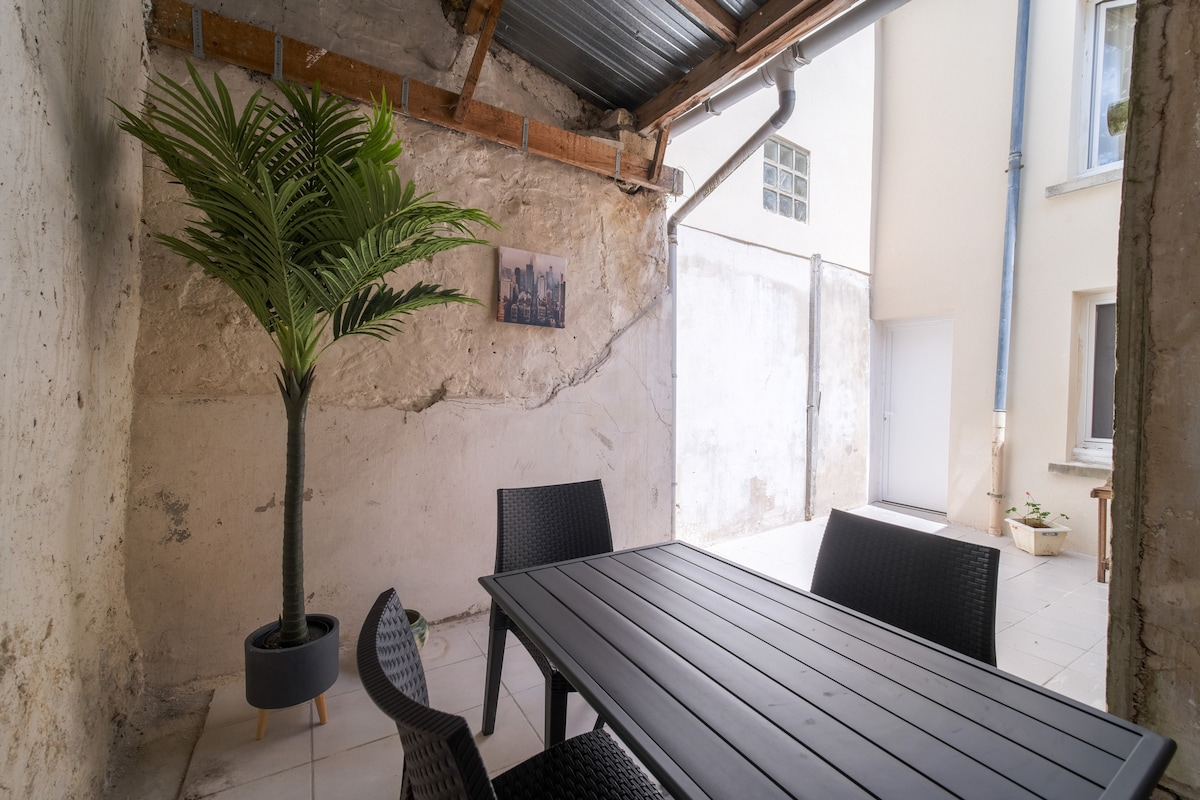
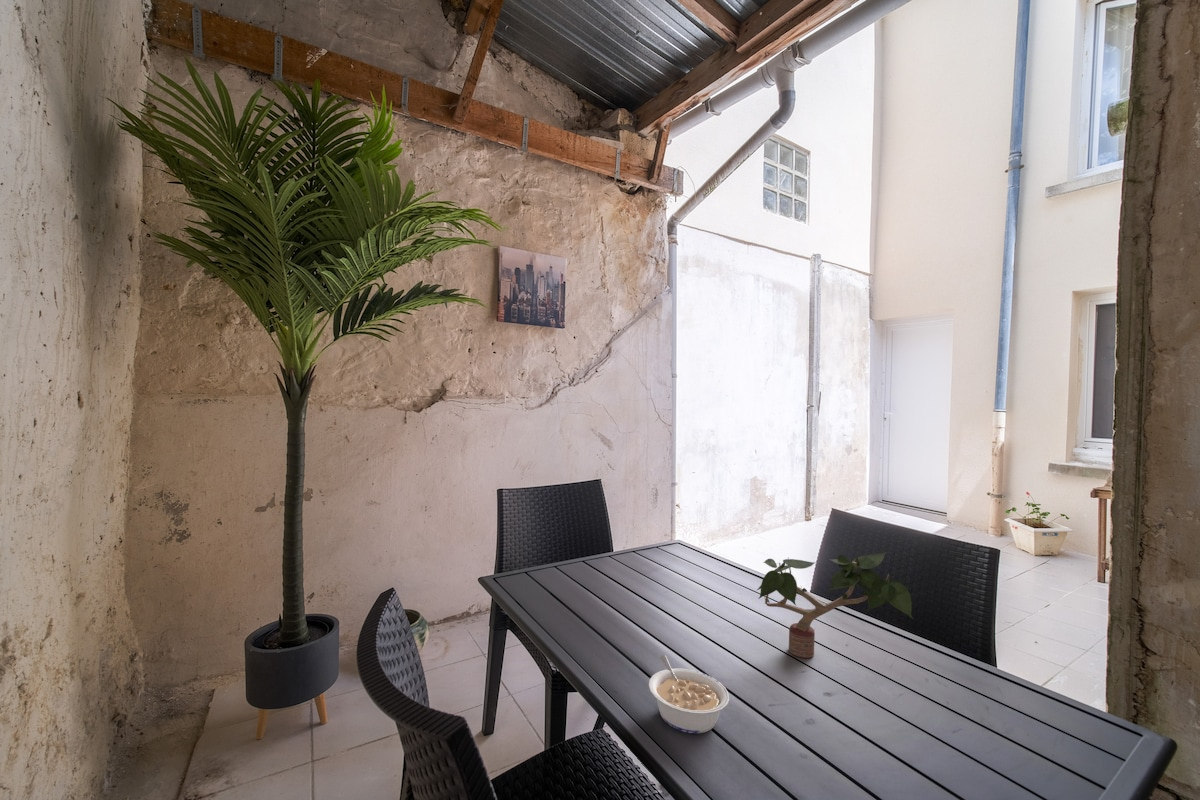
+ potted plant [755,551,914,659]
+ legume [648,654,730,734]
